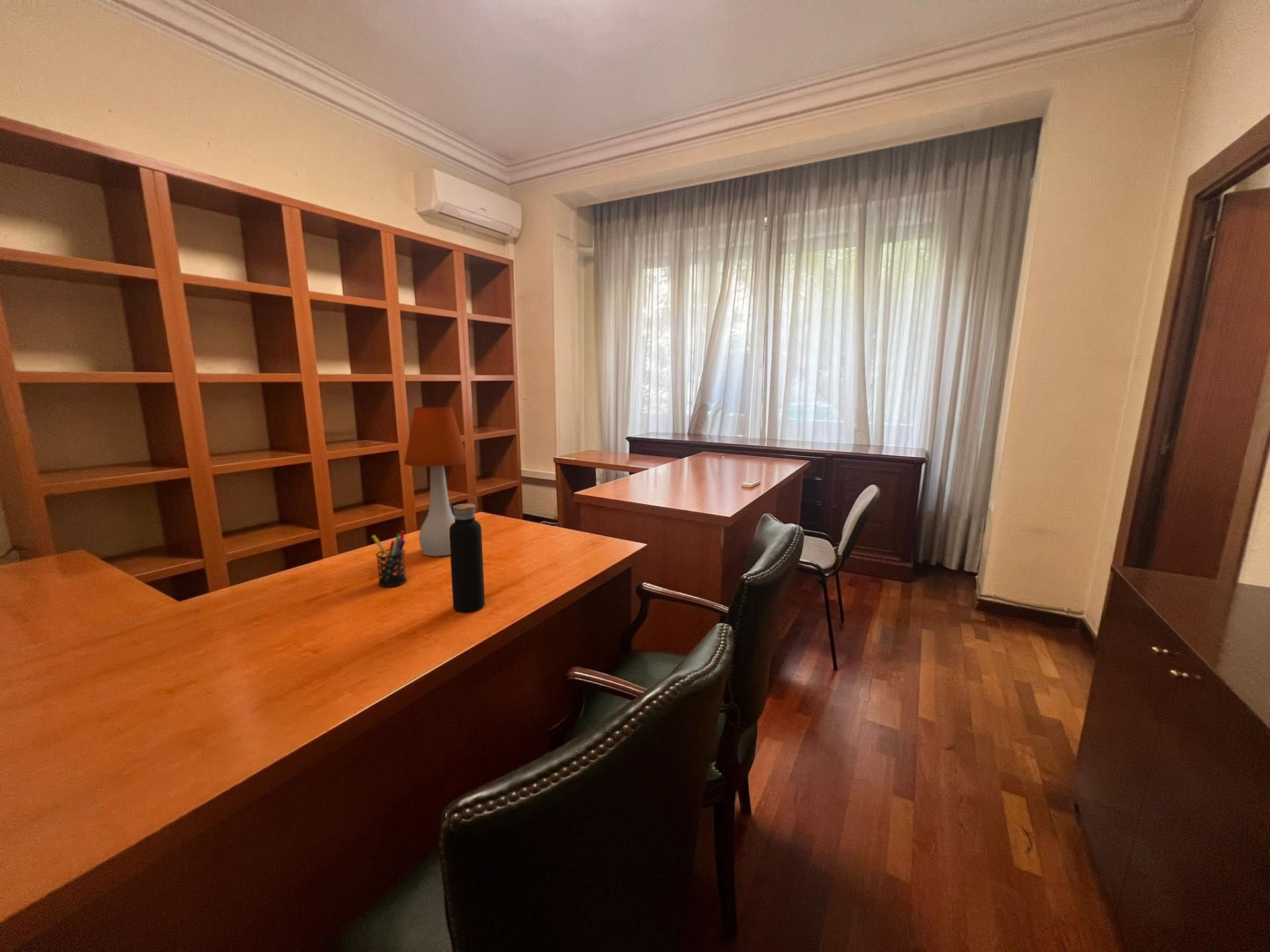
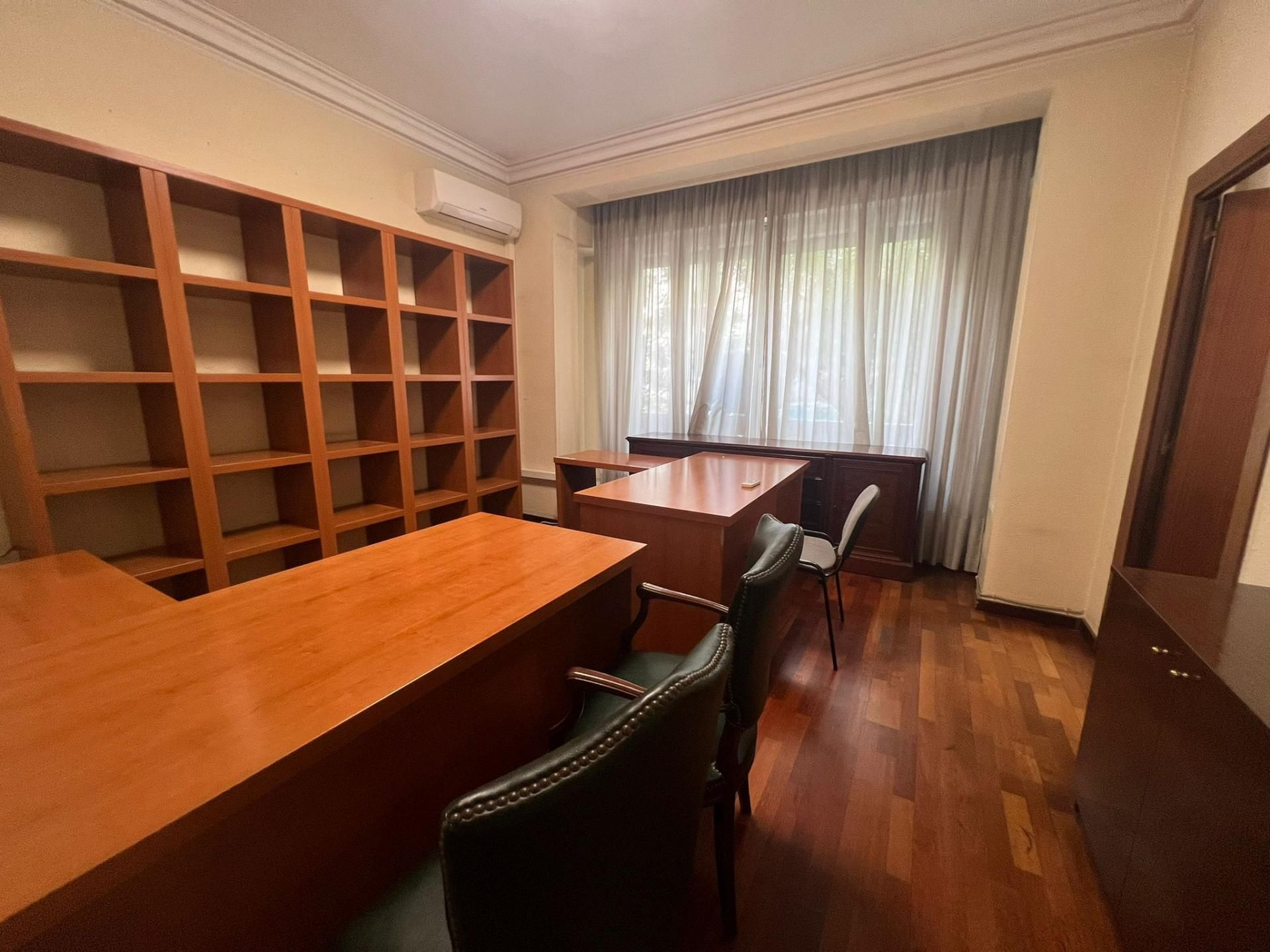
- water bottle [449,495,486,613]
- table lamp [403,407,469,557]
- pen holder [371,530,407,587]
